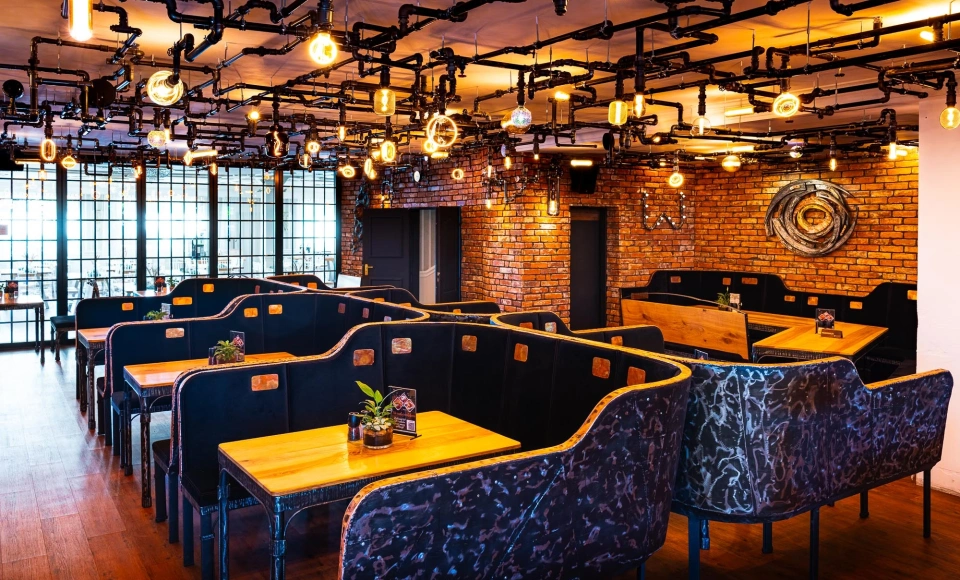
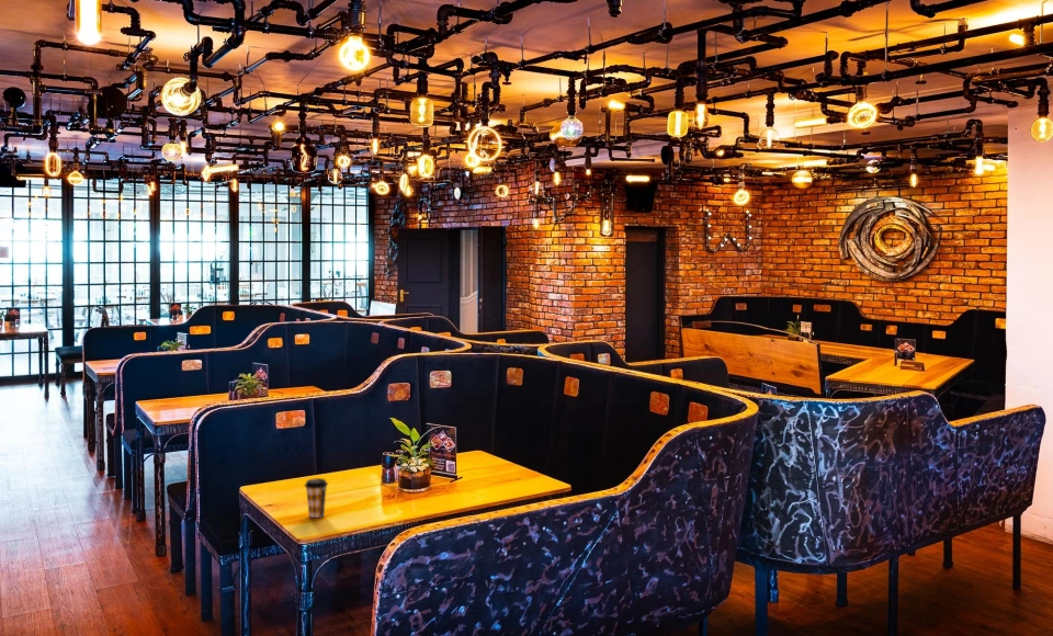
+ coffee cup [304,477,329,519]
